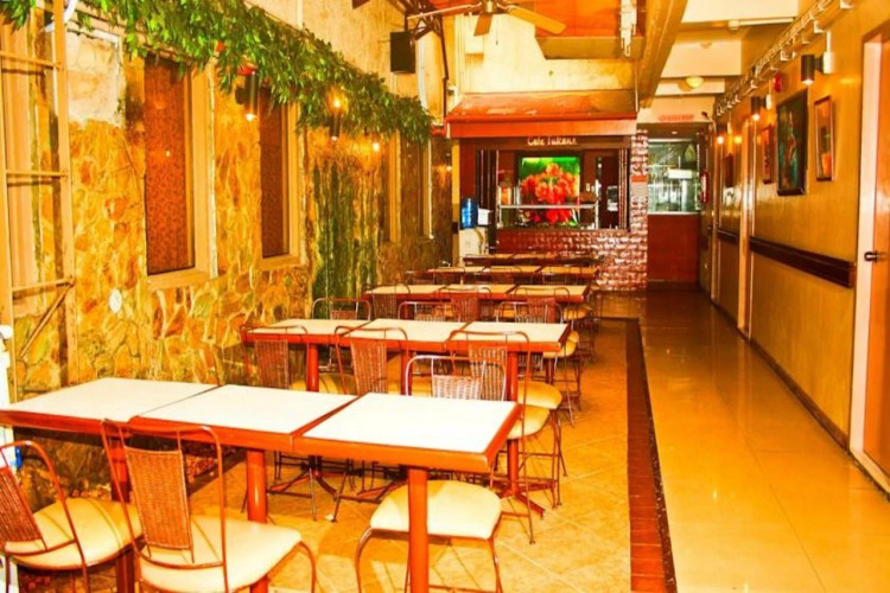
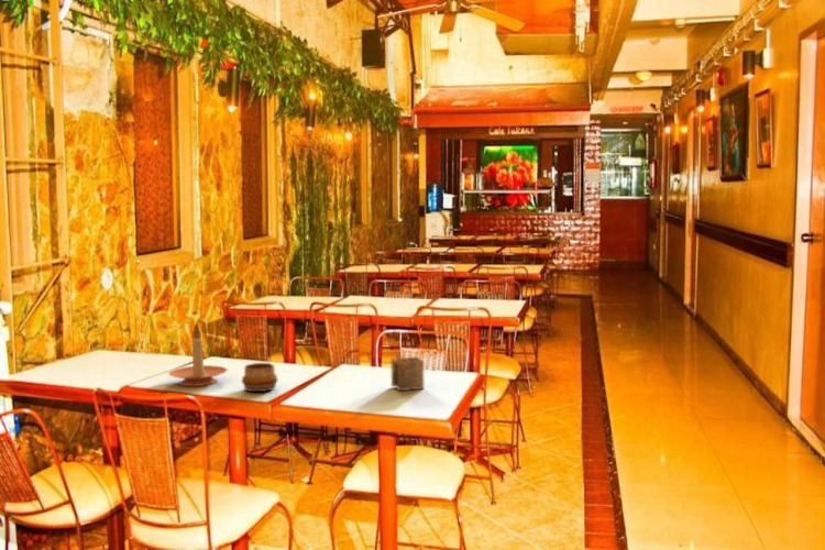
+ candle holder [167,321,228,387]
+ decorative bowl [241,362,279,393]
+ napkin holder [391,350,425,392]
